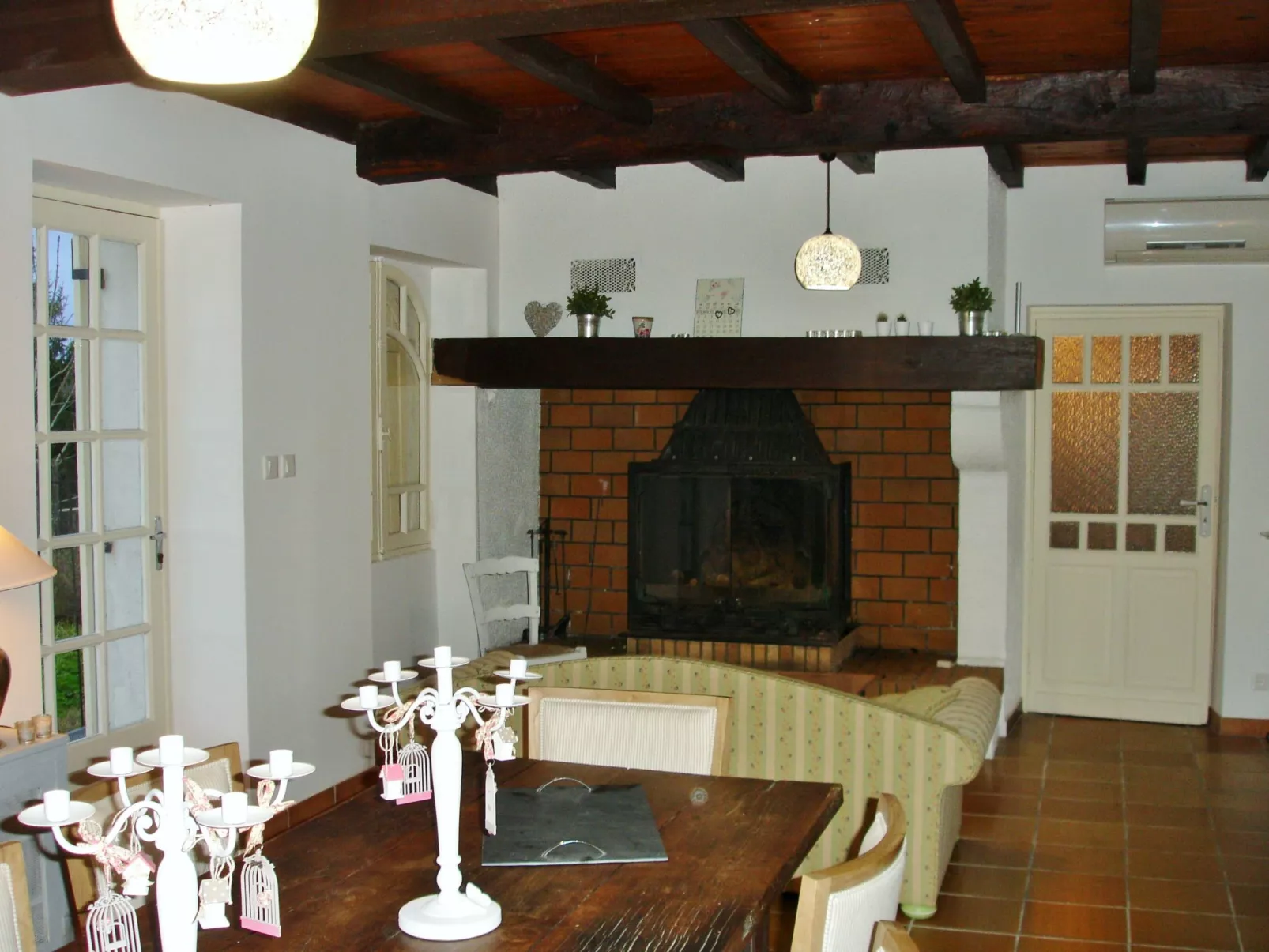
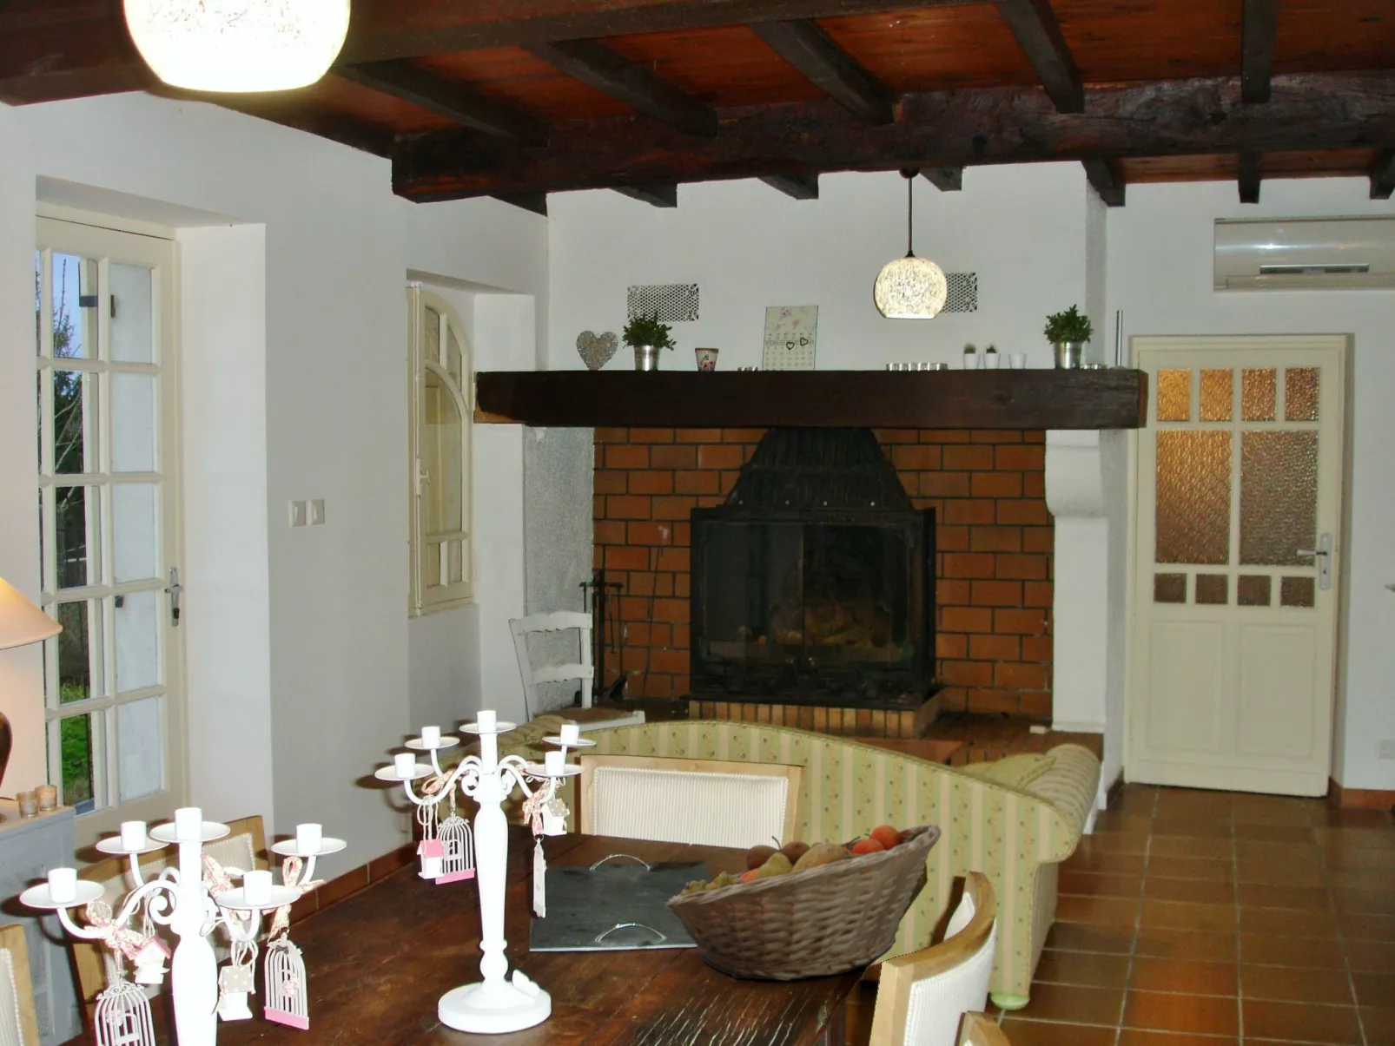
+ fruit basket [663,824,942,982]
